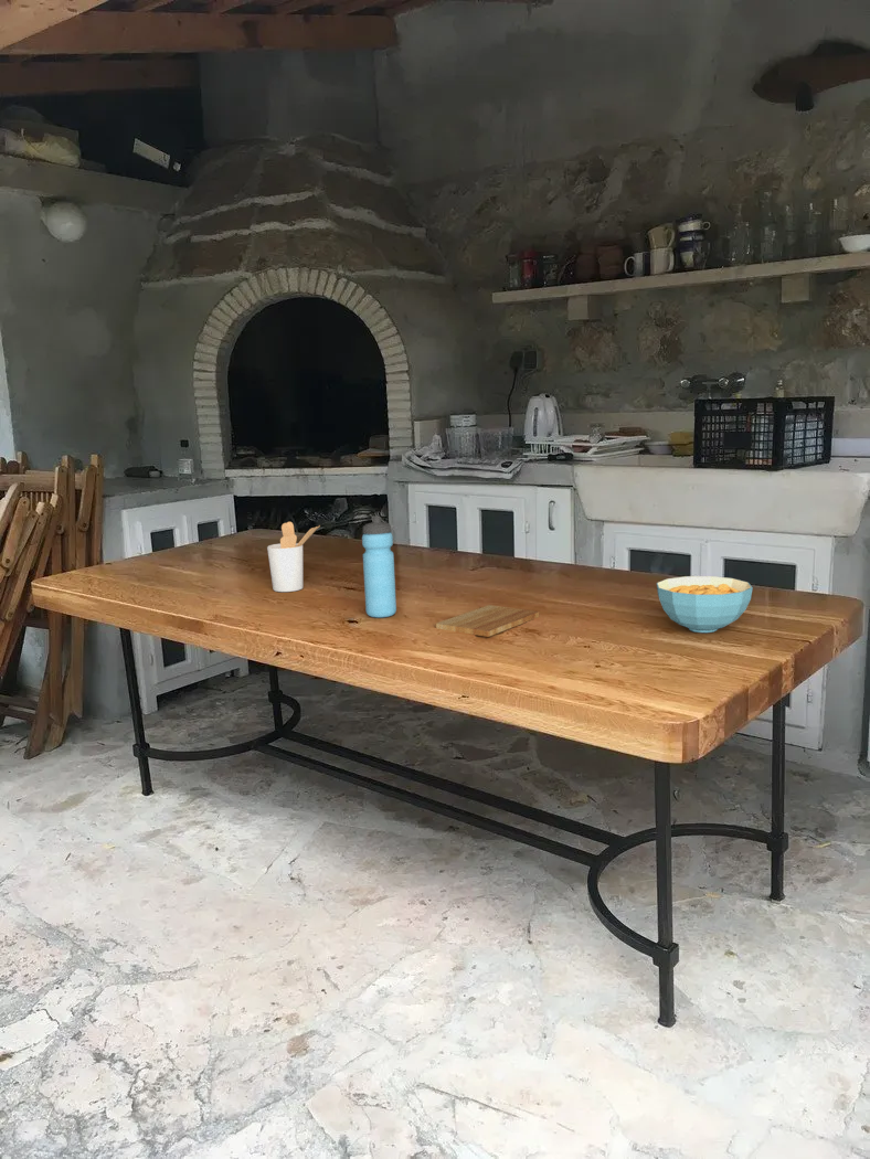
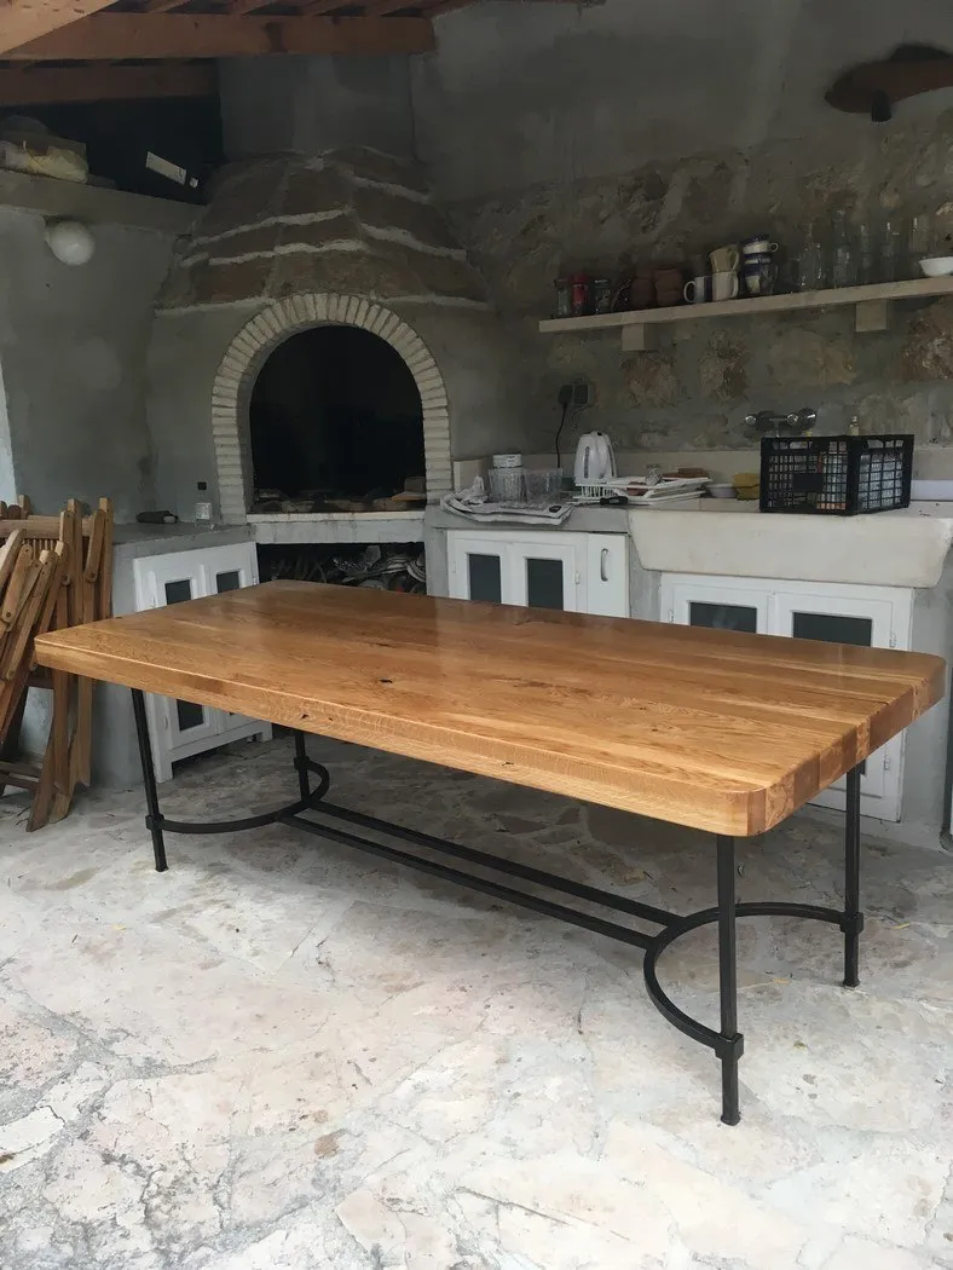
- water bottle [361,514,397,618]
- cereal bowl [656,575,753,634]
- cutting board [435,604,540,638]
- utensil holder [266,521,321,593]
